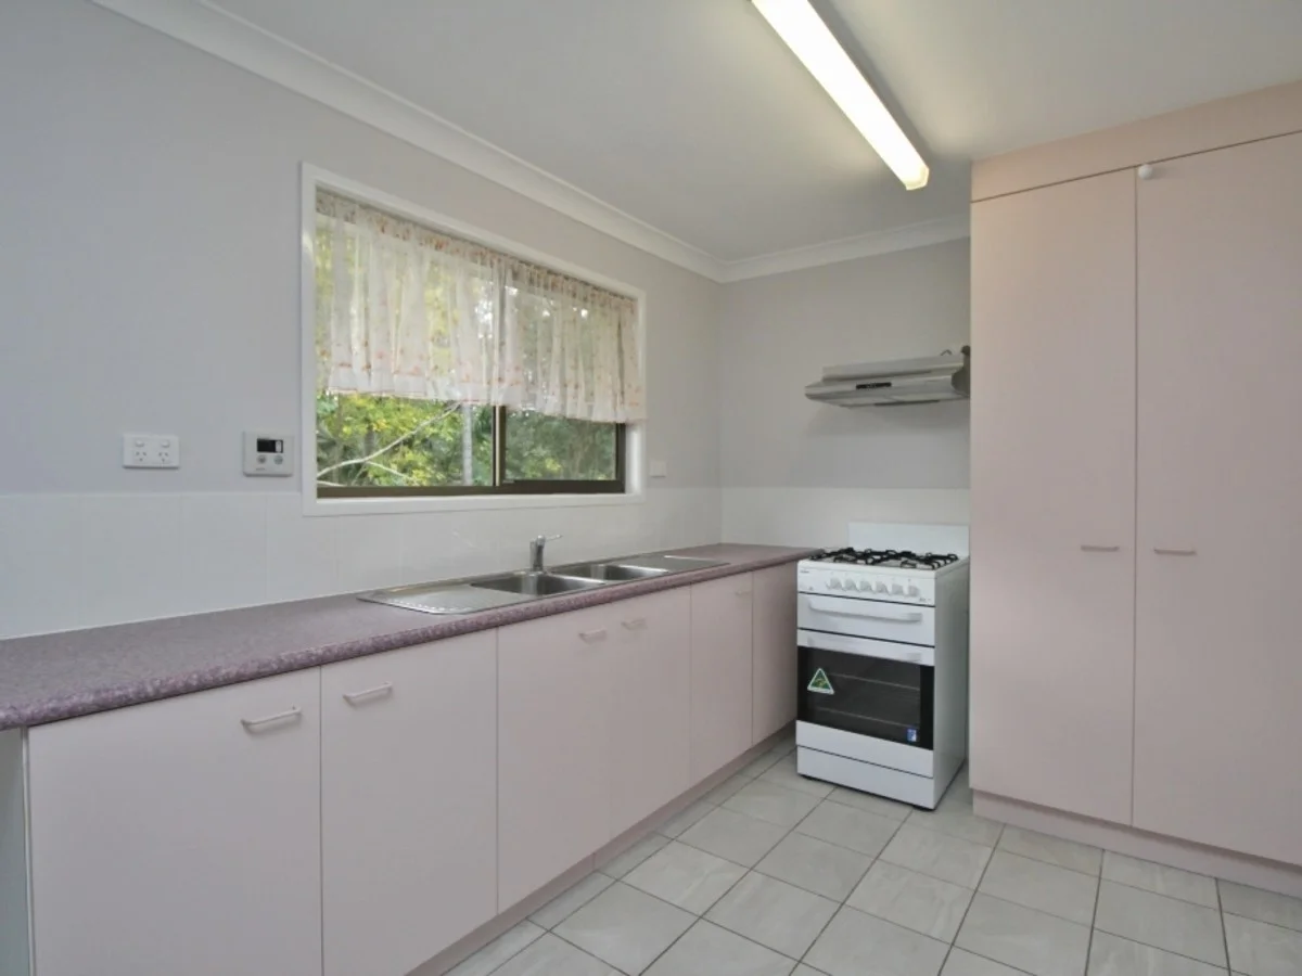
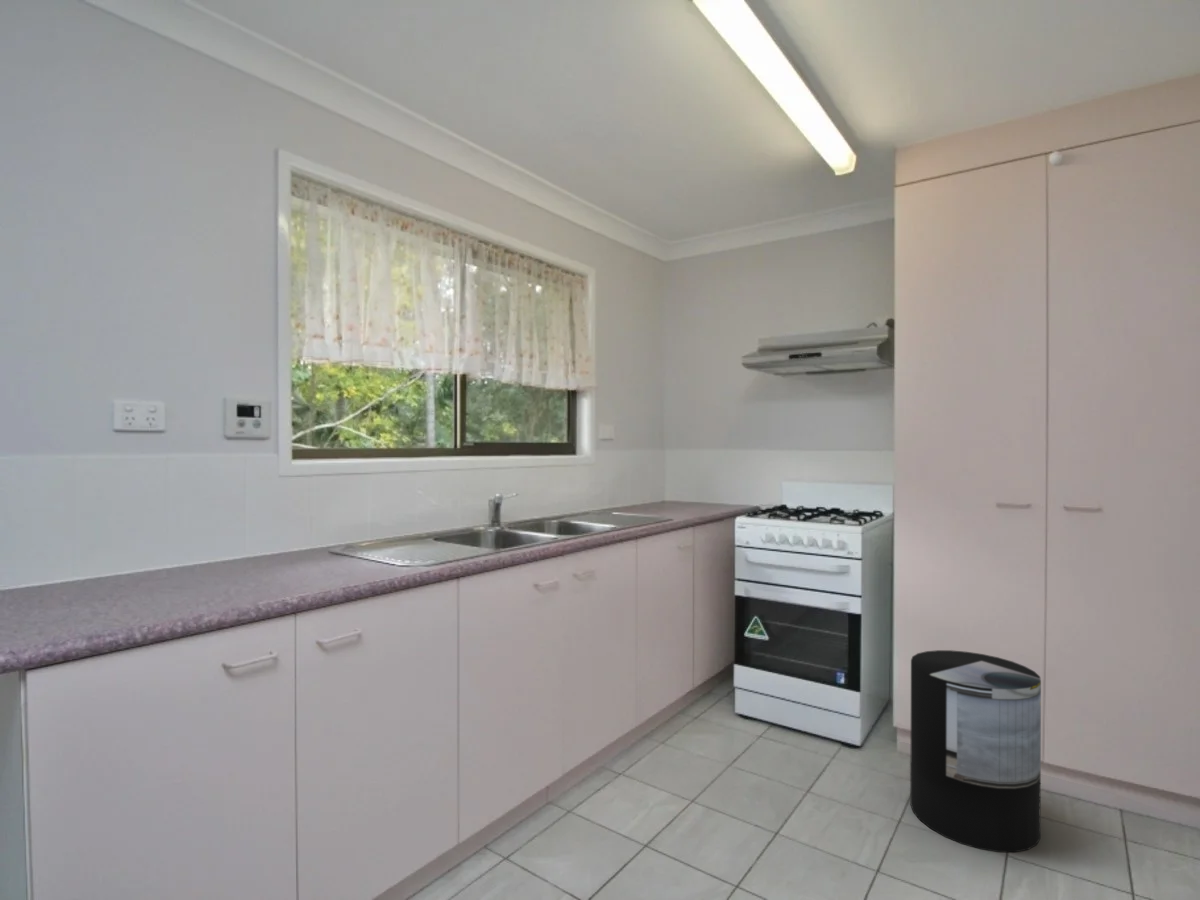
+ trash can [909,649,1042,853]
